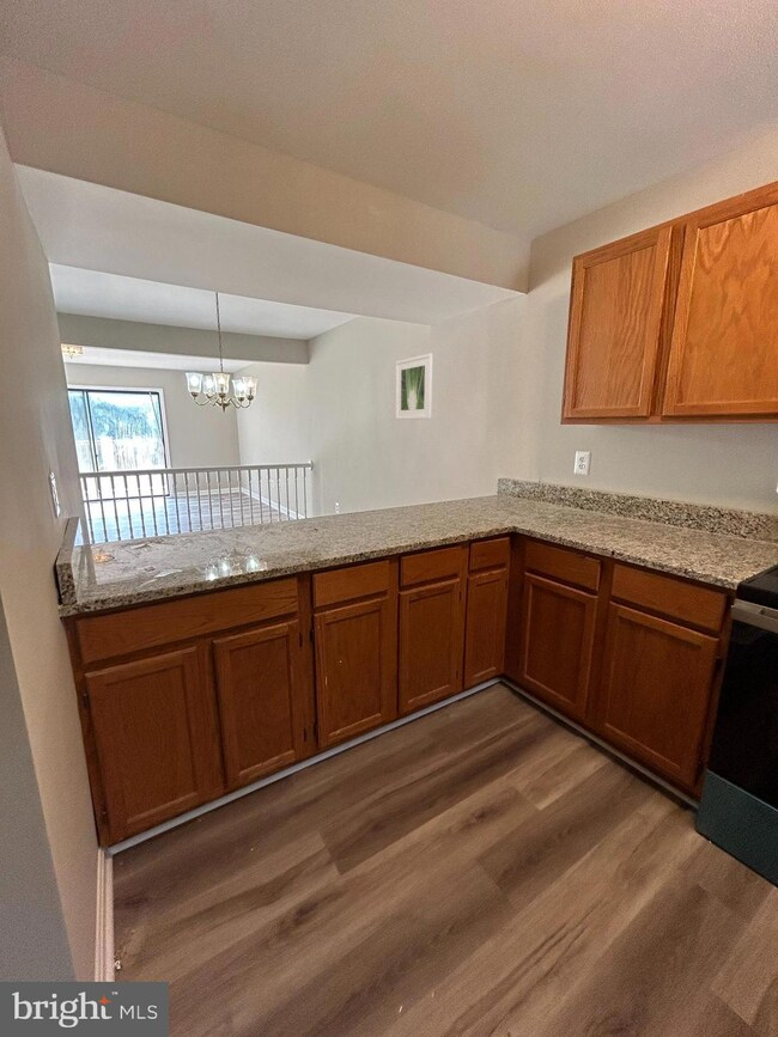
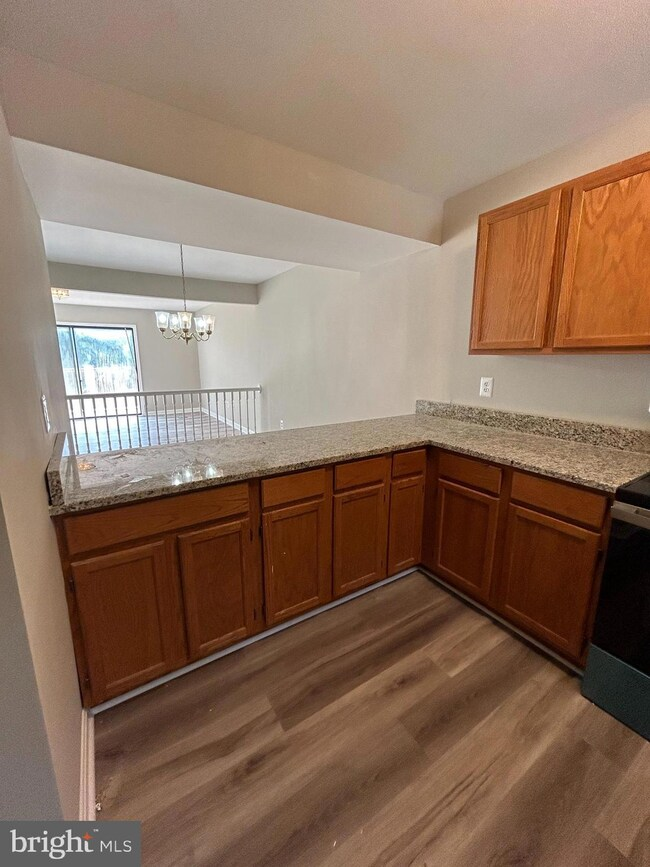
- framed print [395,353,434,421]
